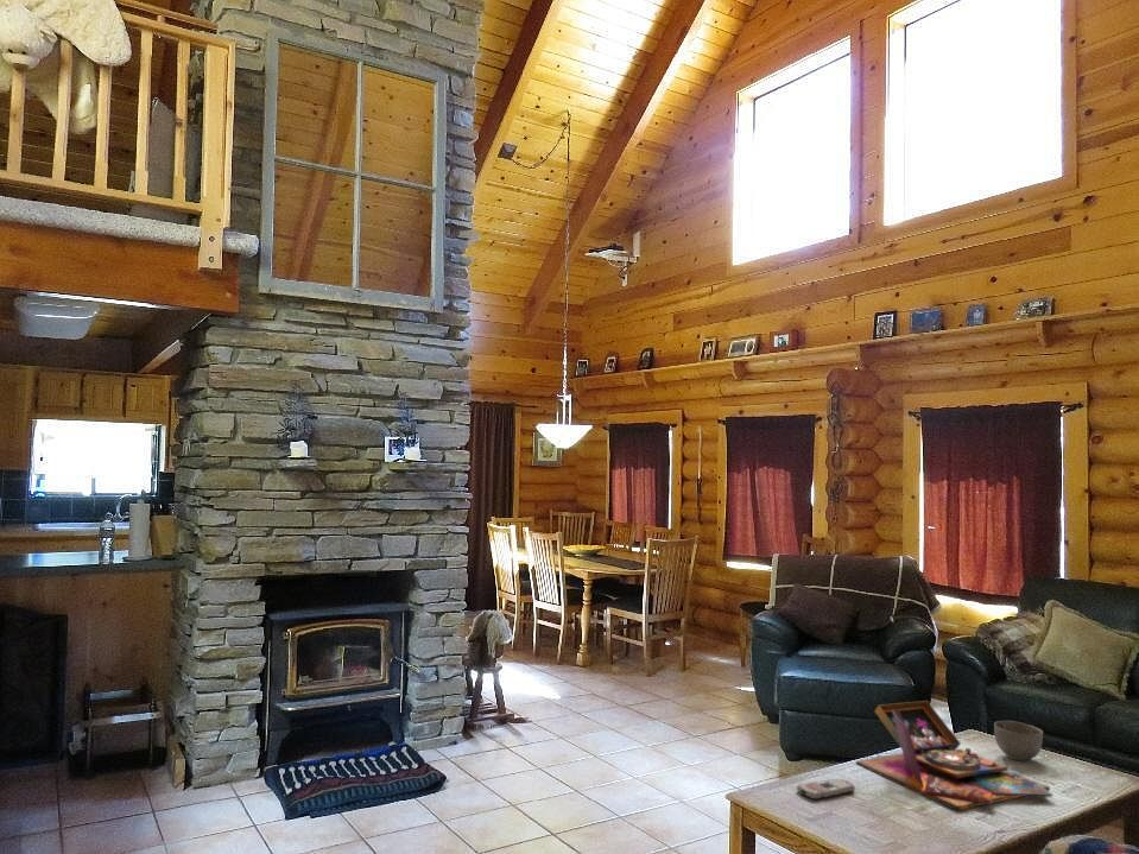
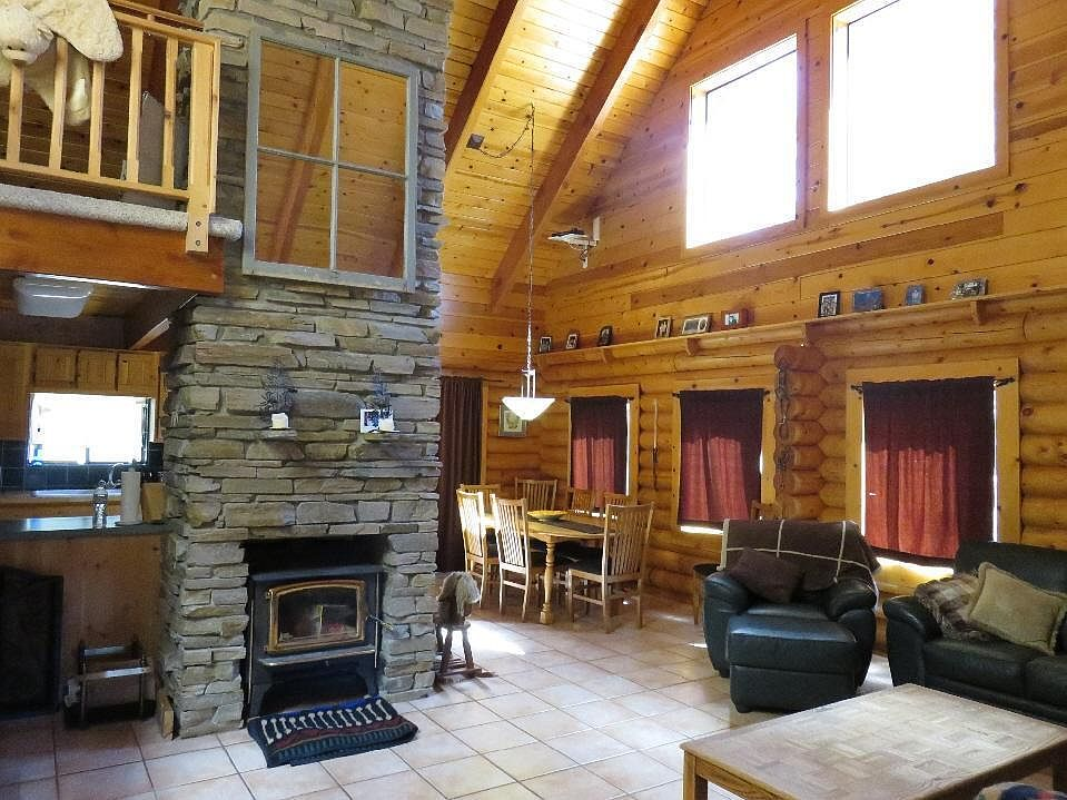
- remote control [796,778,856,801]
- board game [855,700,1053,811]
- bowl [993,720,1044,761]
